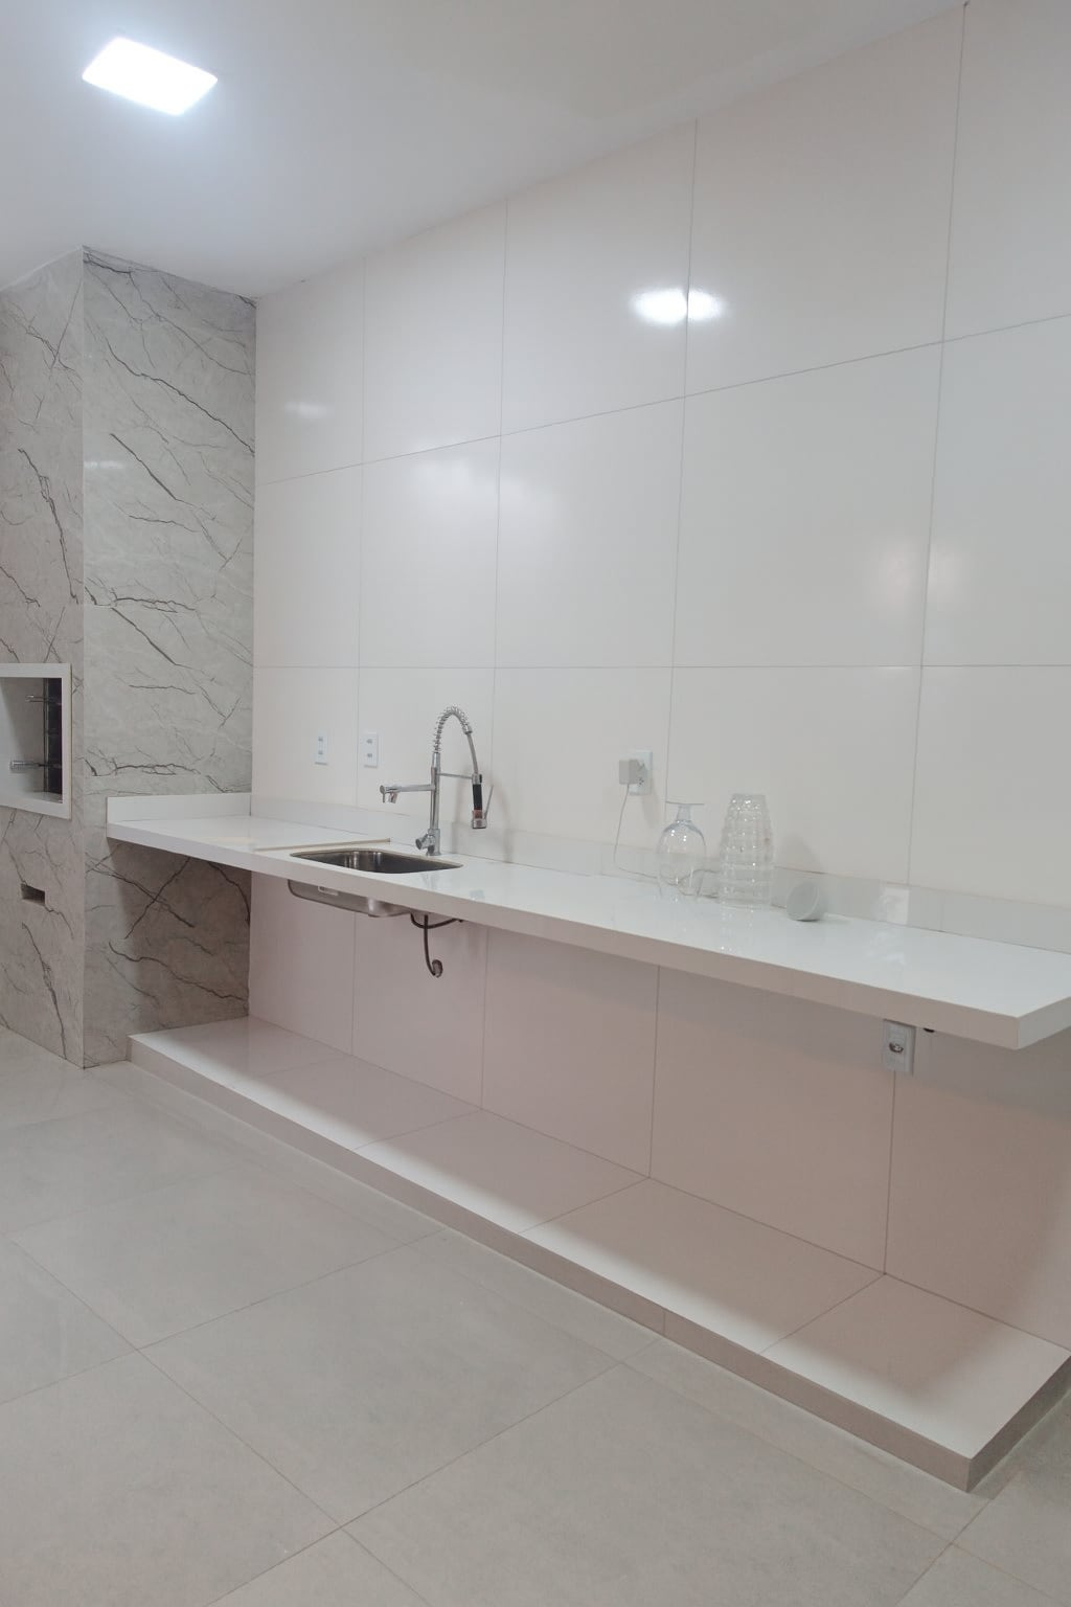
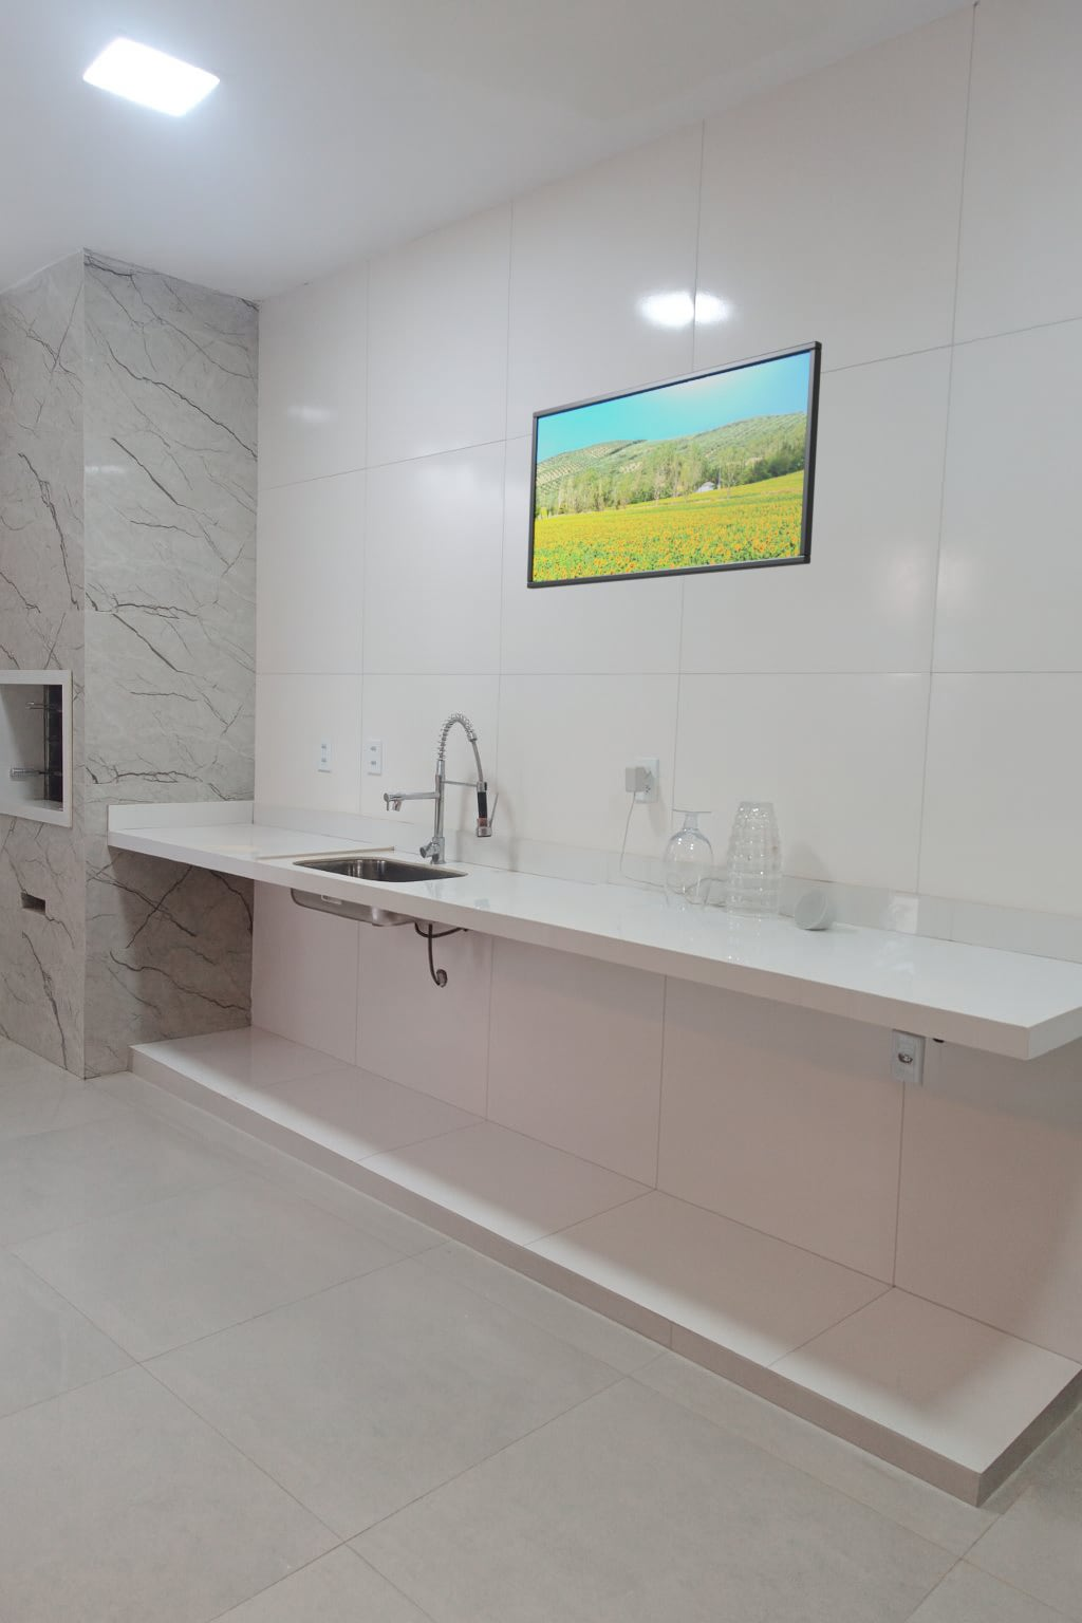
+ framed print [527,341,824,589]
